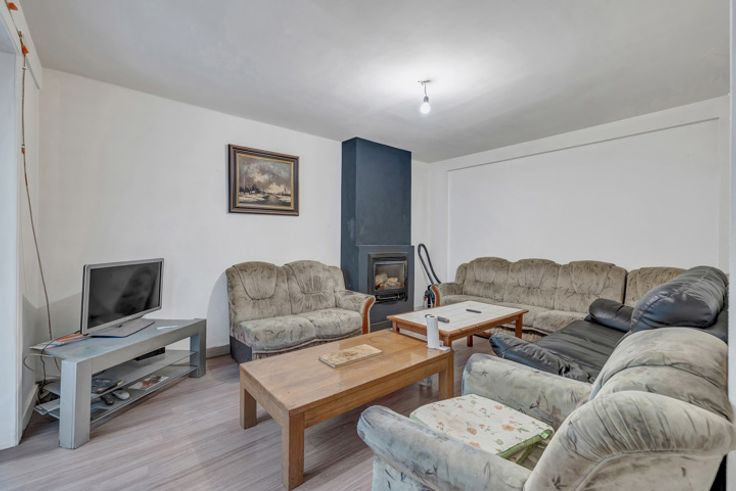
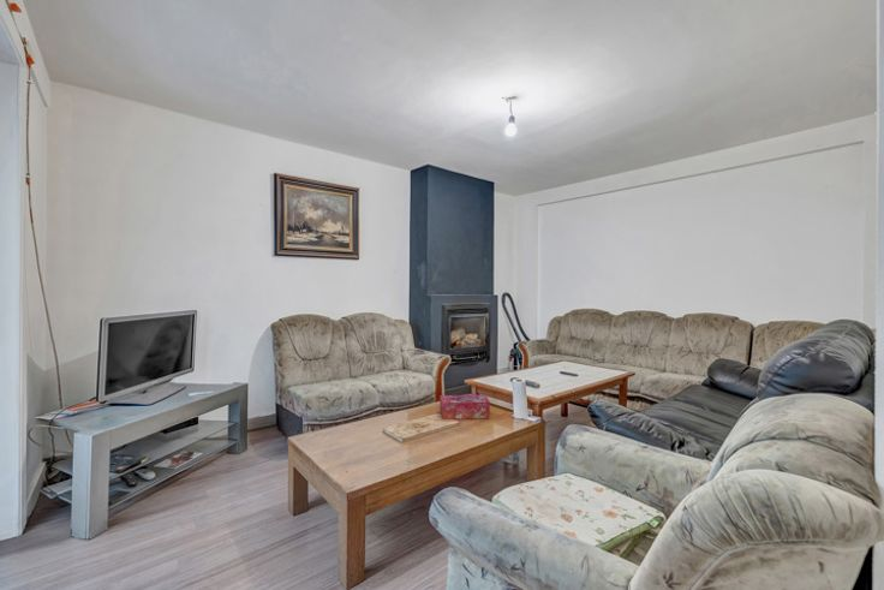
+ tissue box [438,394,491,421]
